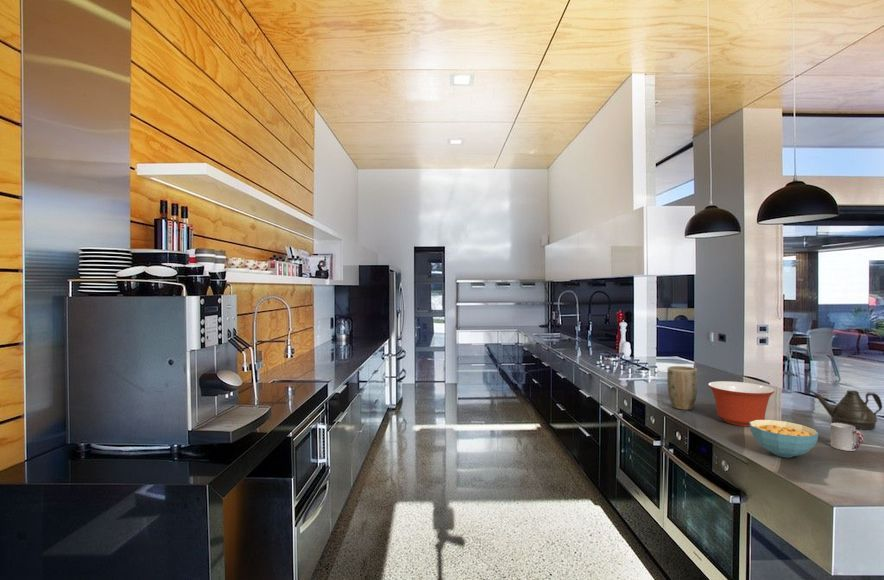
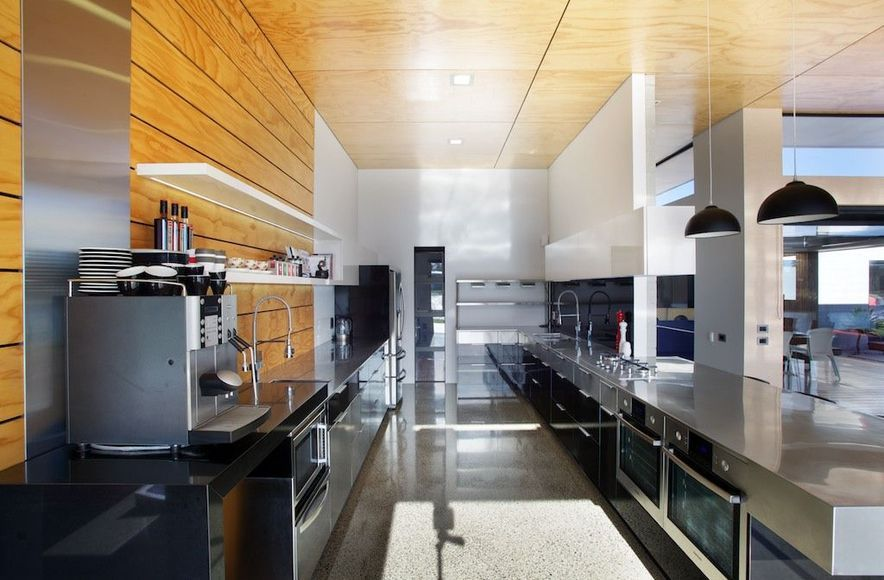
- plant pot [666,365,699,411]
- cereal bowl [749,419,819,458]
- teapot [807,389,883,431]
- mixing bowl [707,380,776,427]
- cup [830,423,864,452]
